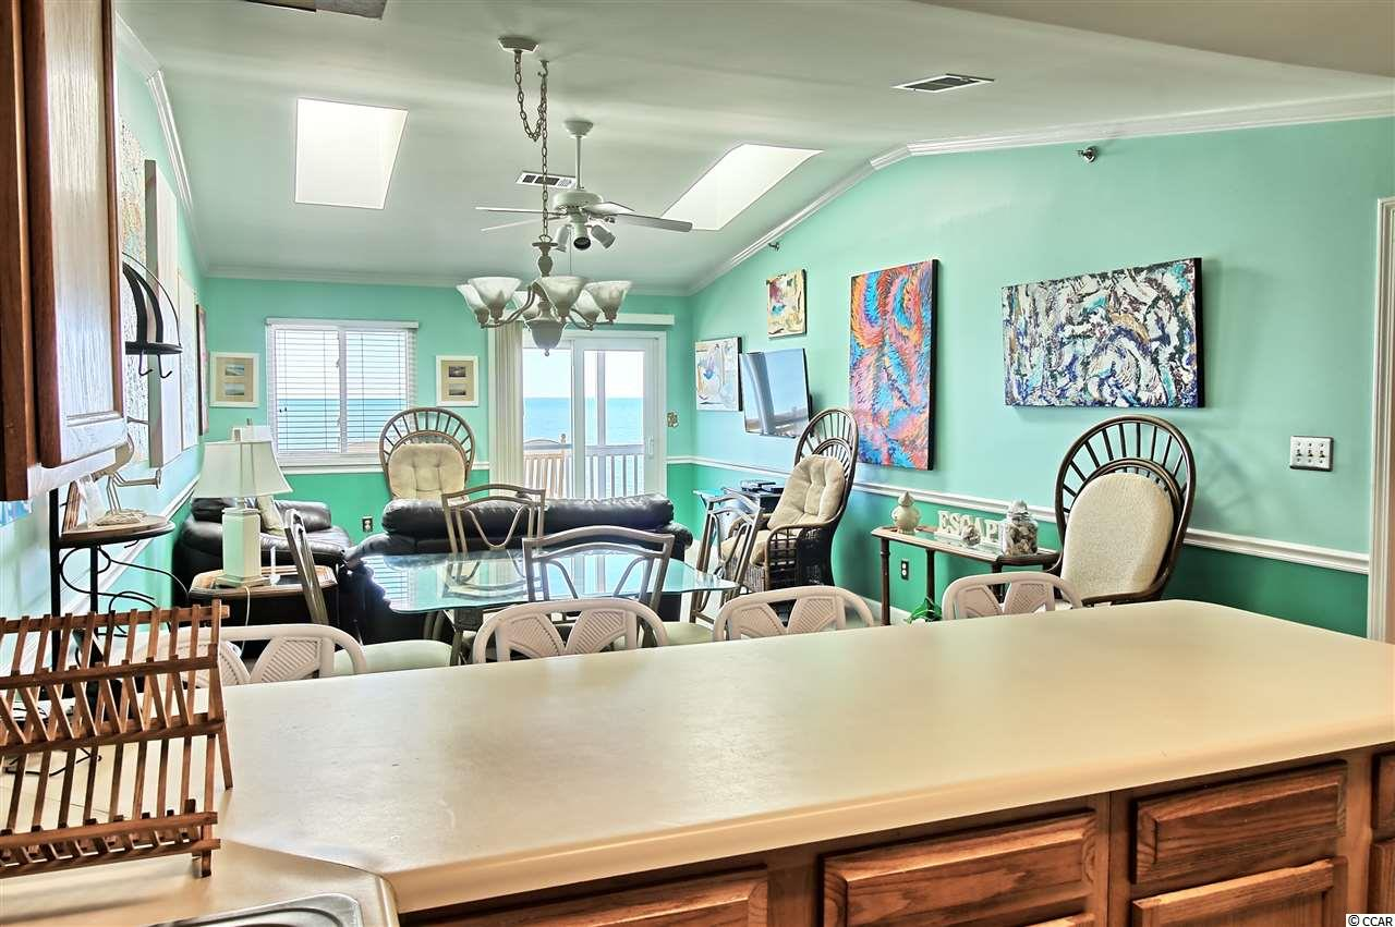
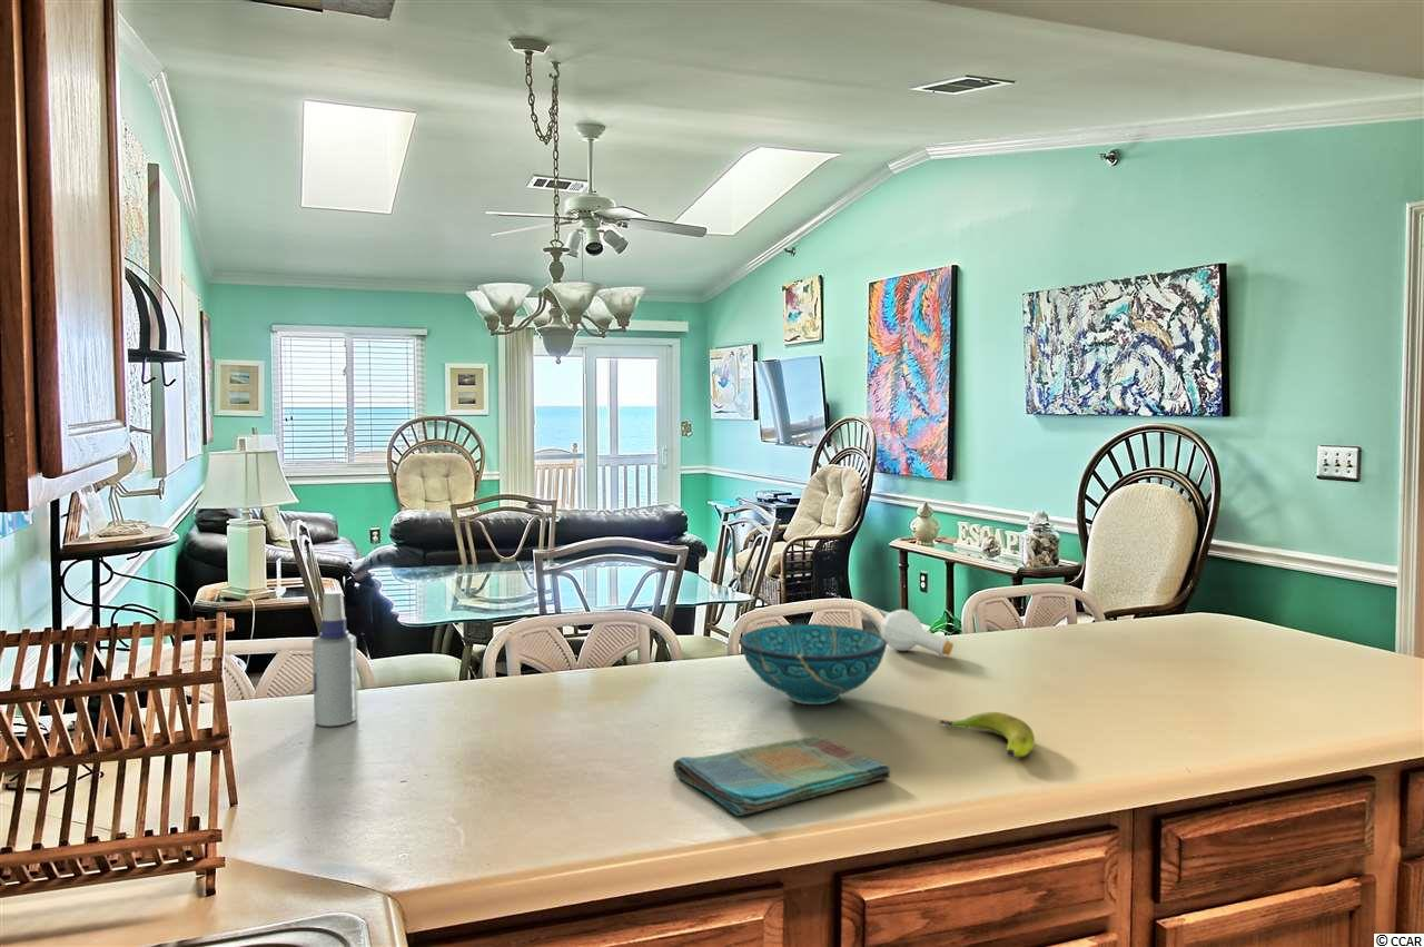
+ banana [939,711,1036,758]
+ dish towel [672,733,891,817]
+ jar [880,609,955,657]
+ bowl [739,623,888,706]
+ spray bottle [312,590,359,727]
